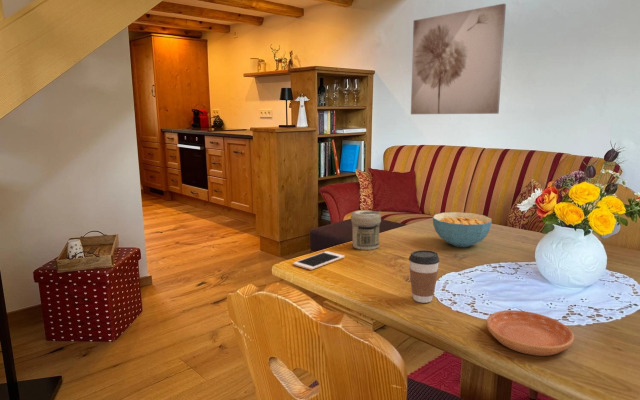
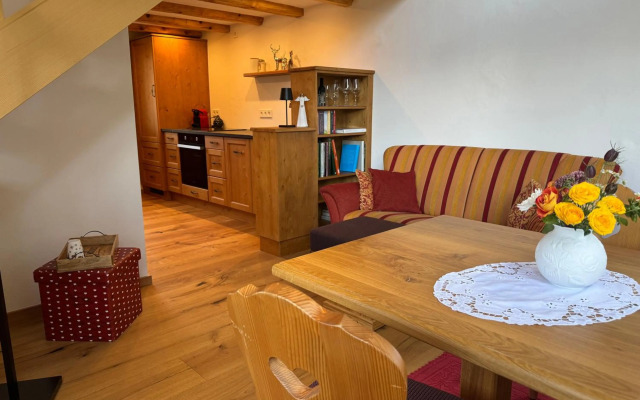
- wall art [410,3,507,115]
- saucer [486,309,575,357]
- cereal bowl [432,211,493,248]
- cell phone [292,250,346,271]
- jar [350,209,382,251]
- coffee cup [408,249,440,304]
